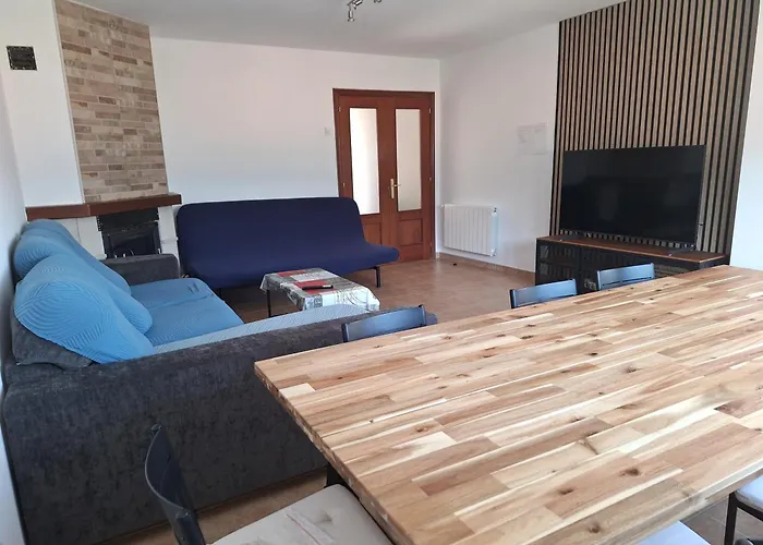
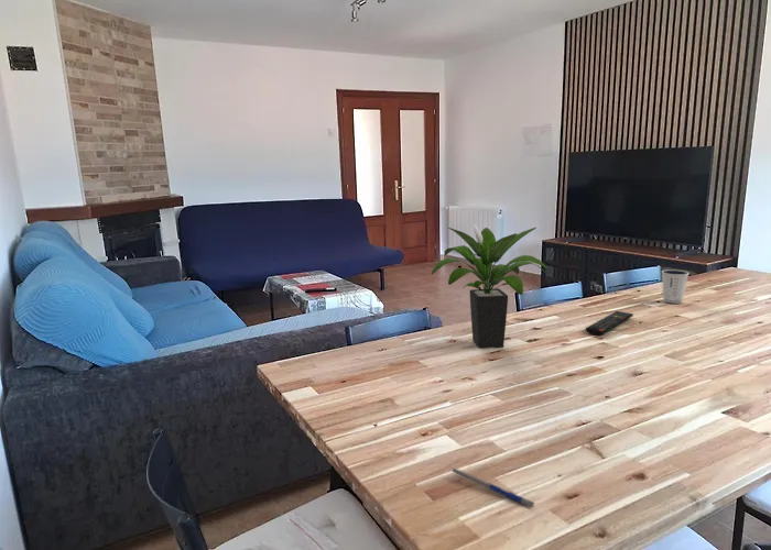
+ remote control [585,310,634,337]
+ dixie cup [661,268,691,305]
+ pen [450,468,534,509]
+ potted plant [430,222,549,350]
